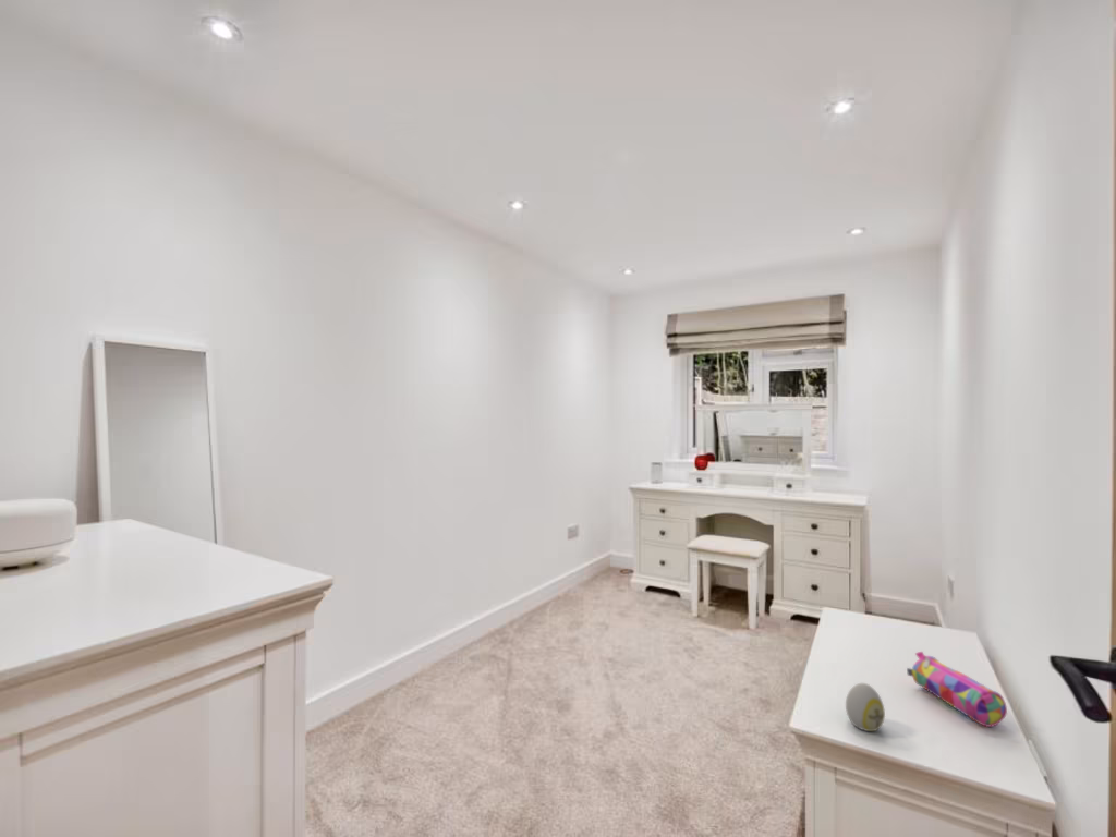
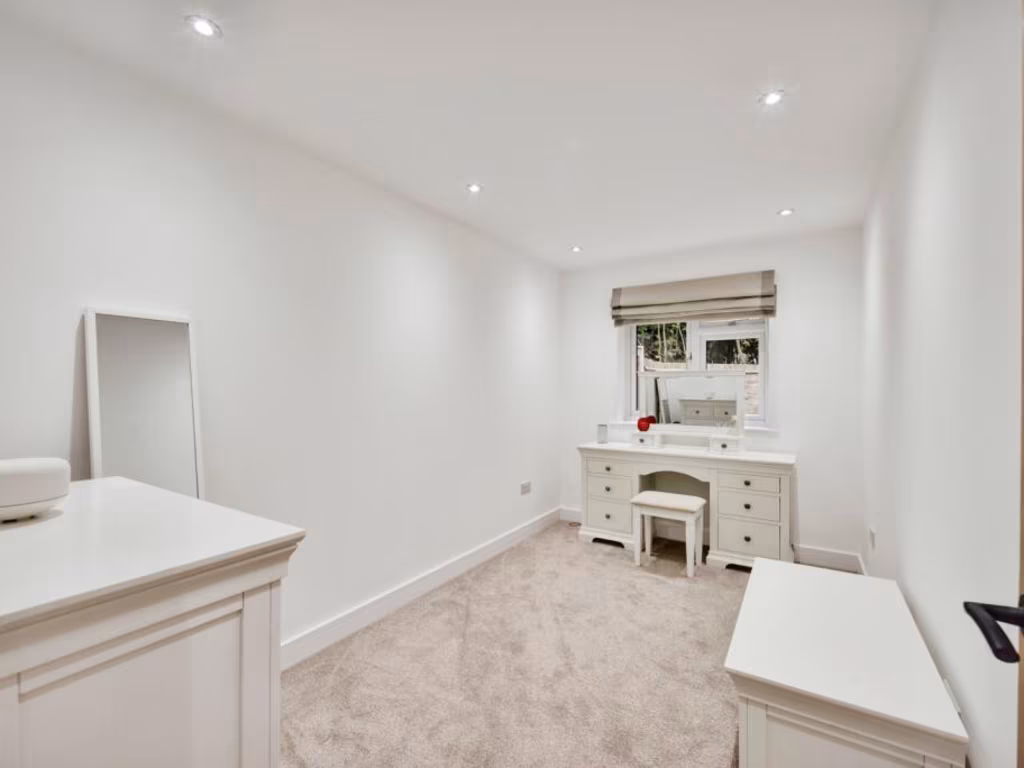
- decorative egg [845,682,886,732]
- pencil case [906,651,1008,728]
